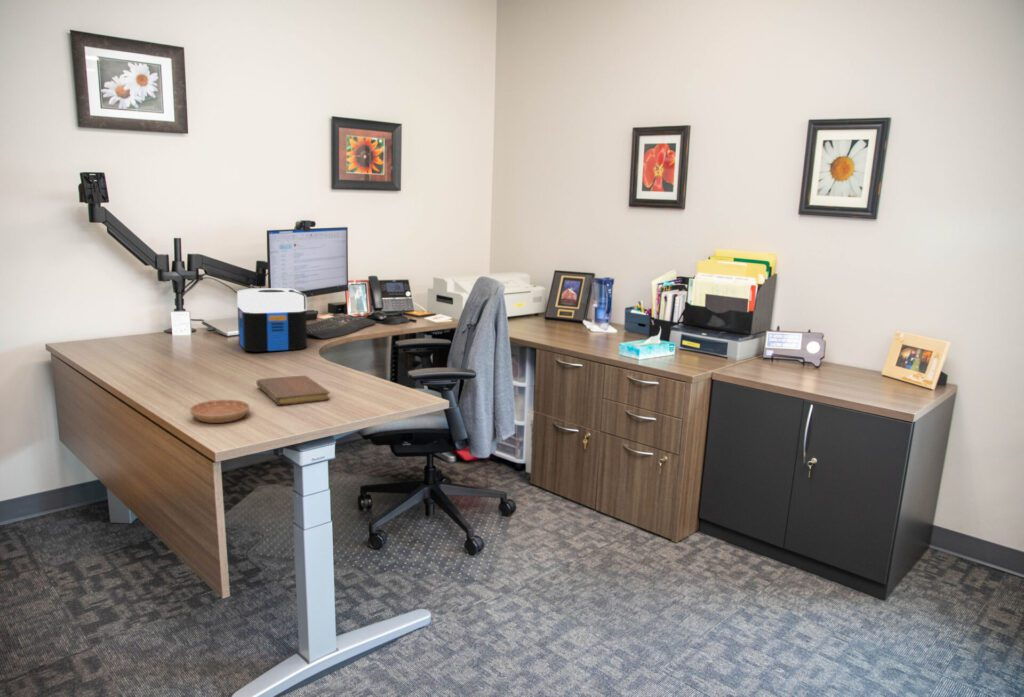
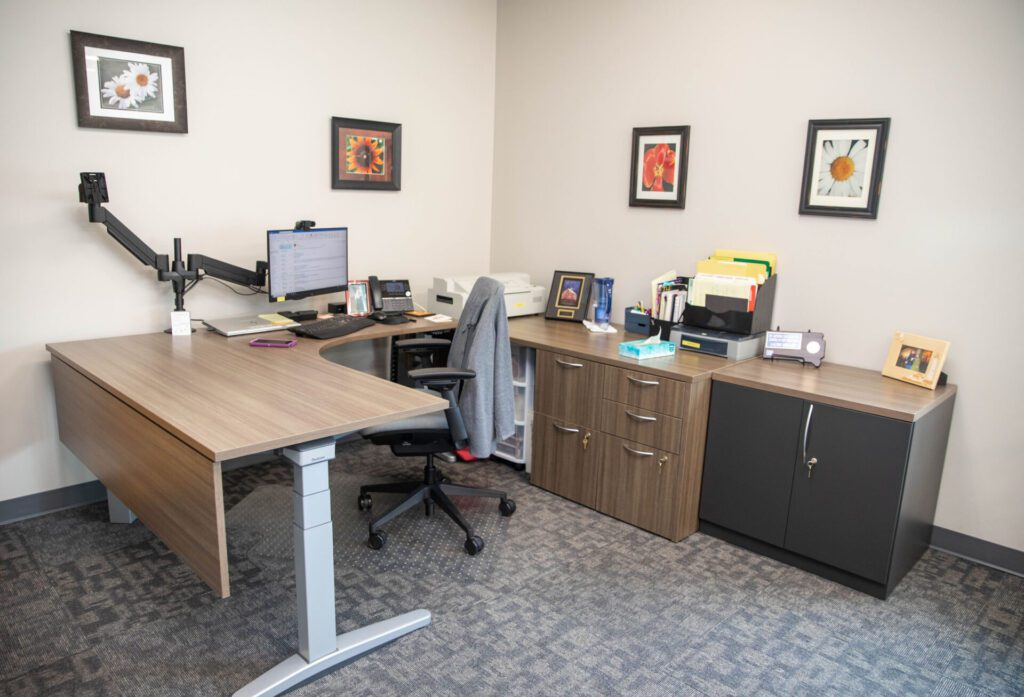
- notebook [256,375,331,406]
- saucer [189,399,251,424]
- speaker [236,287,308,353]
